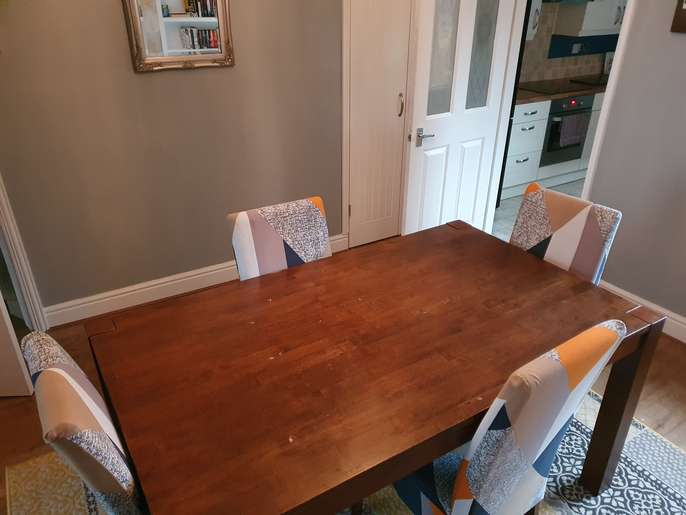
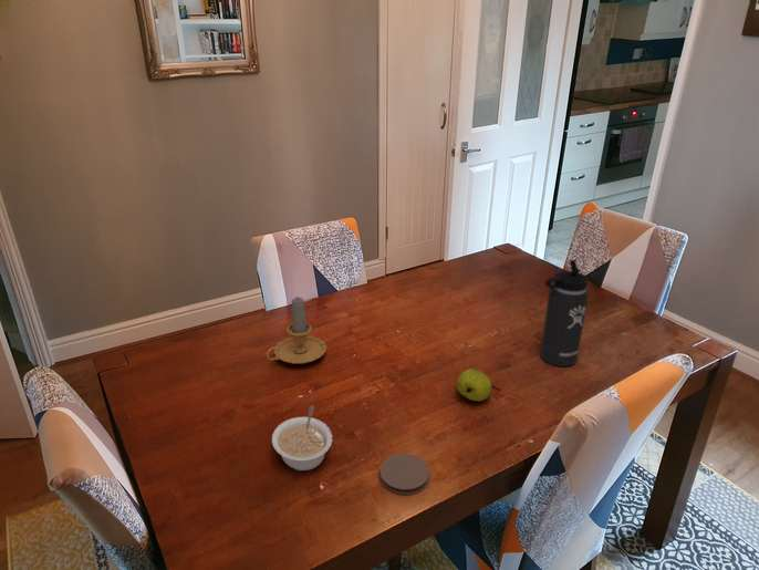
+ legume [271,404,333,471]
+ fruit [456,367,502,402]
+ candle [266,294,327,365]
+ thermos bottle [539,259,590,367]
+ coaster [378,453,430,496]
